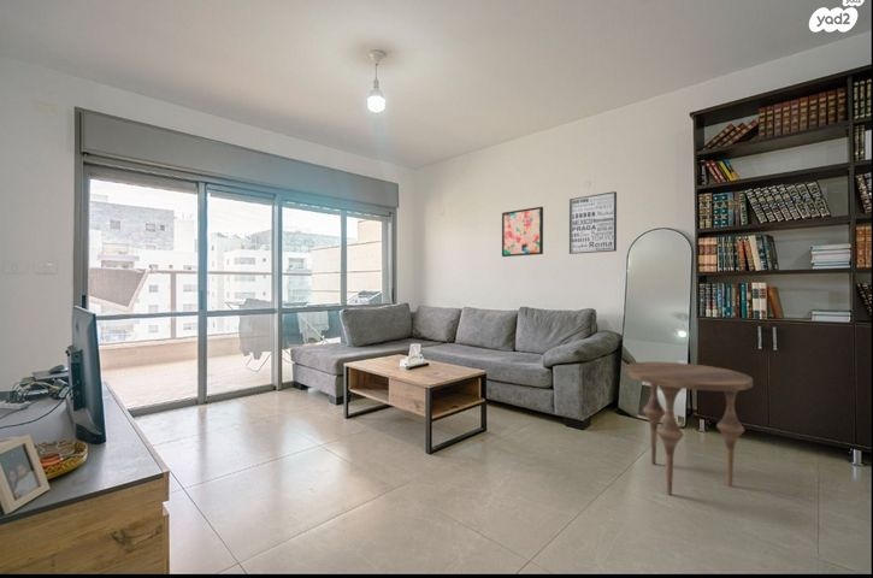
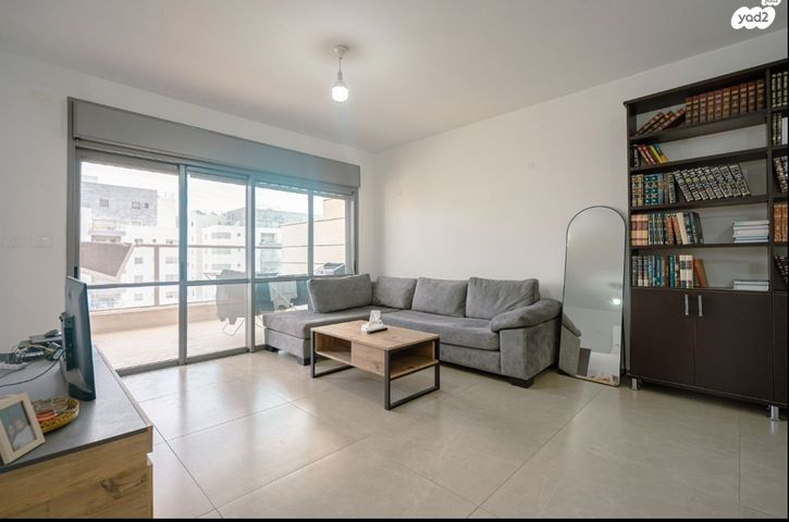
- wall art [568,190,618,255]
- wall art [501,206,544,258]
- side table [623,361,754,496]
